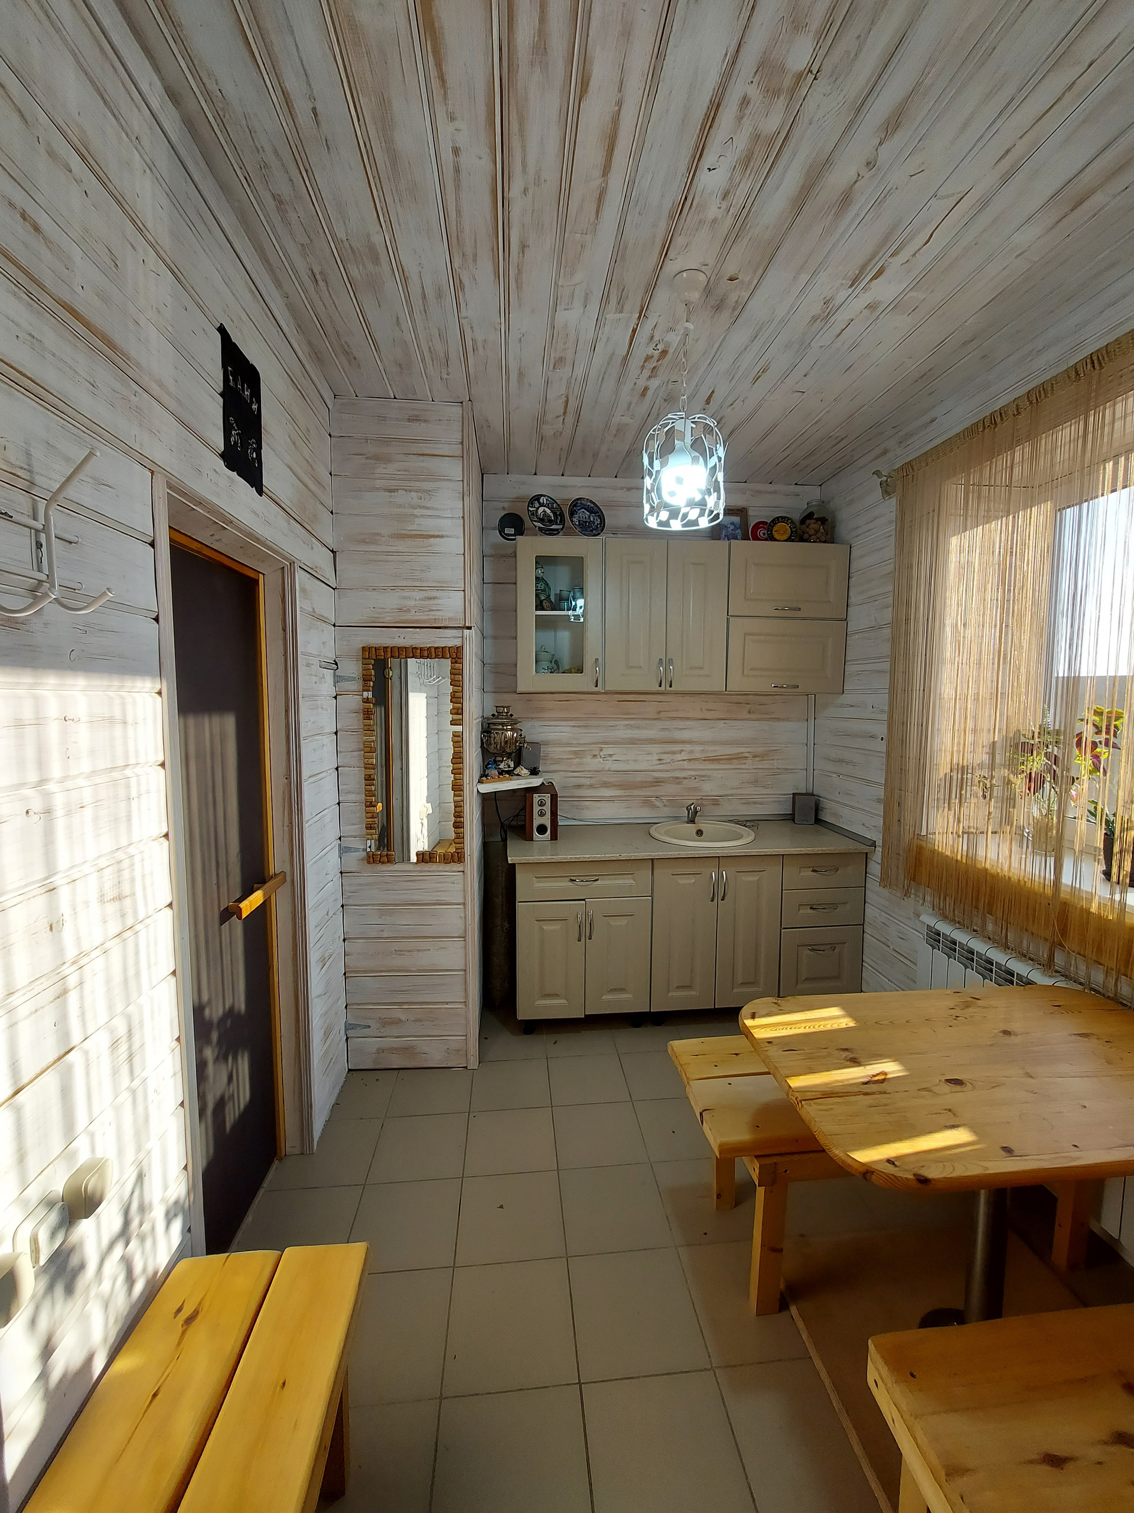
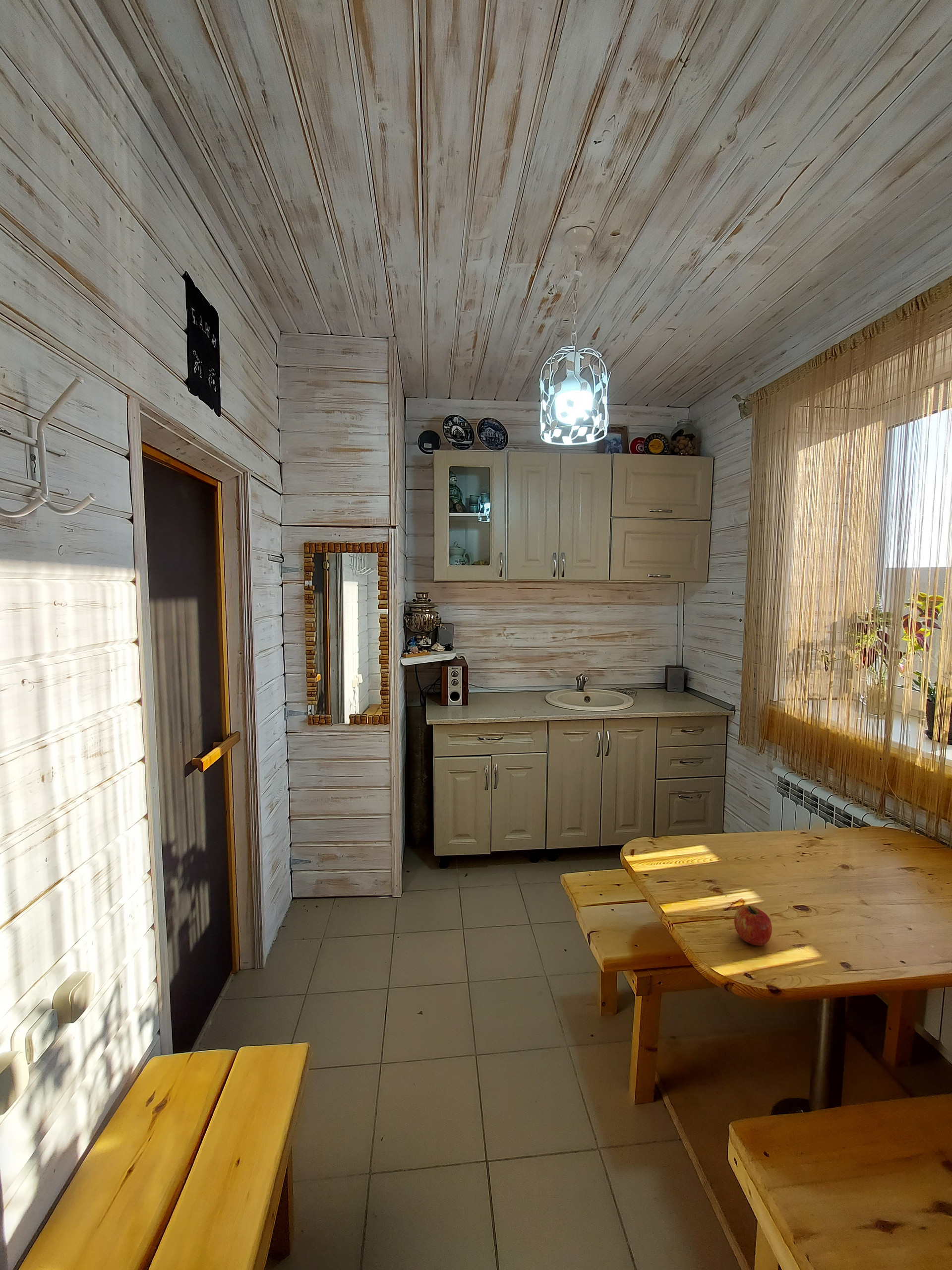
+ apple [734,905,773,946]
